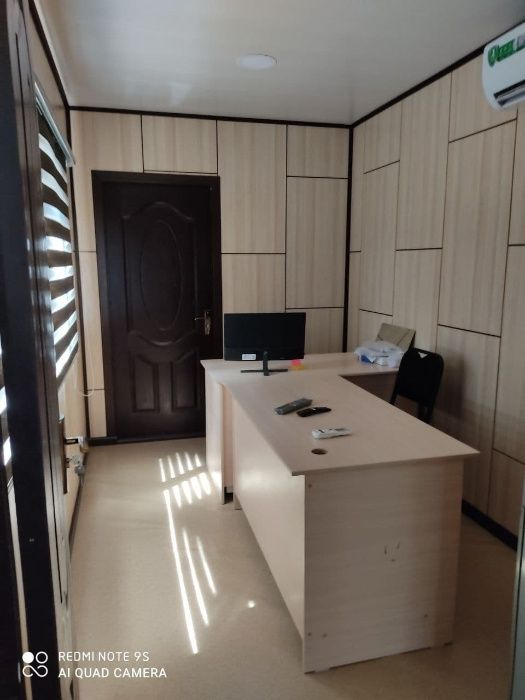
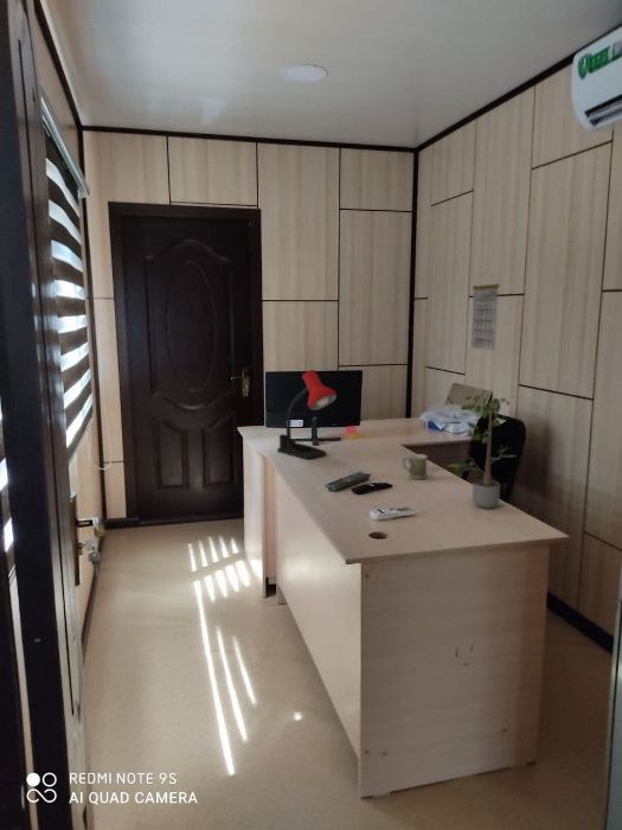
+ desk lamp [276,369,338,460]
+ calendar [470,270,501,351]
+ potted plant [444,394,518,510]
+ mug [402,453,428,480]
